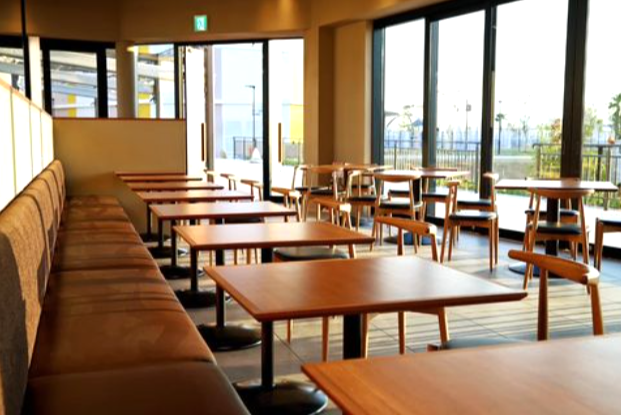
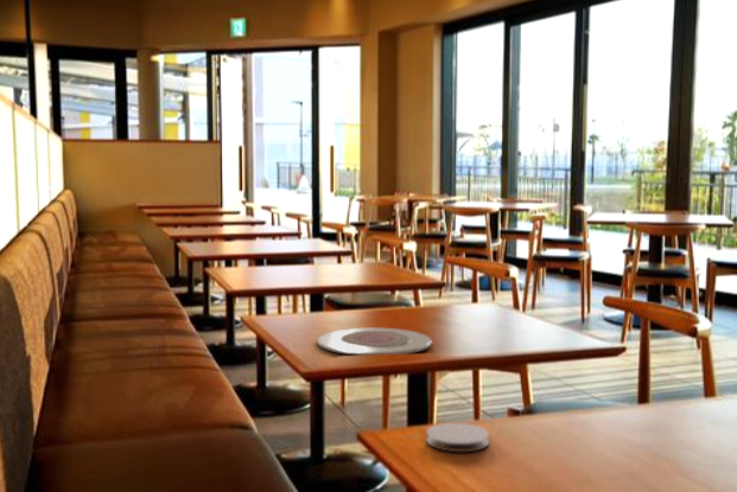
+ plate [317,327,433,357]
+ coaster [425,422,490,453]
